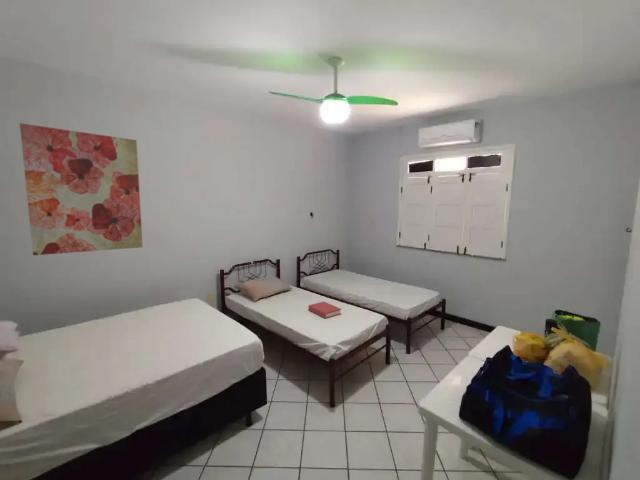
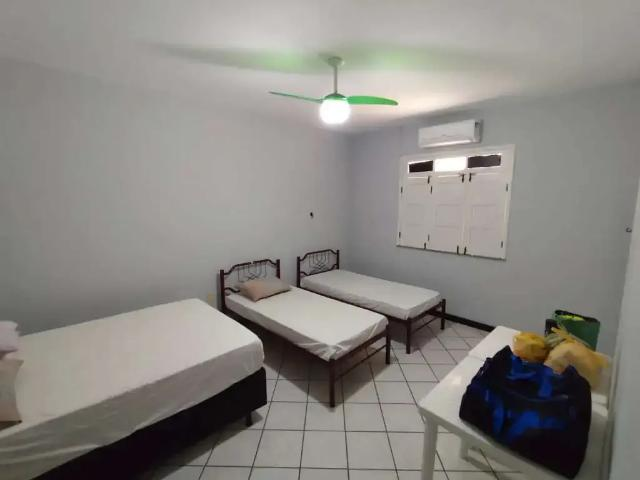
- wall art [19,122,144,256]
- hardback book [307,301,342,320]
